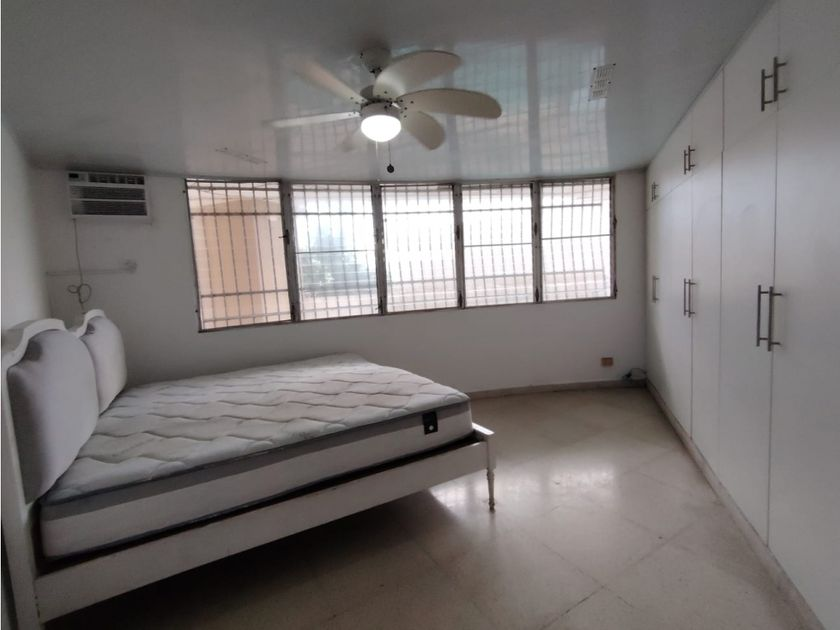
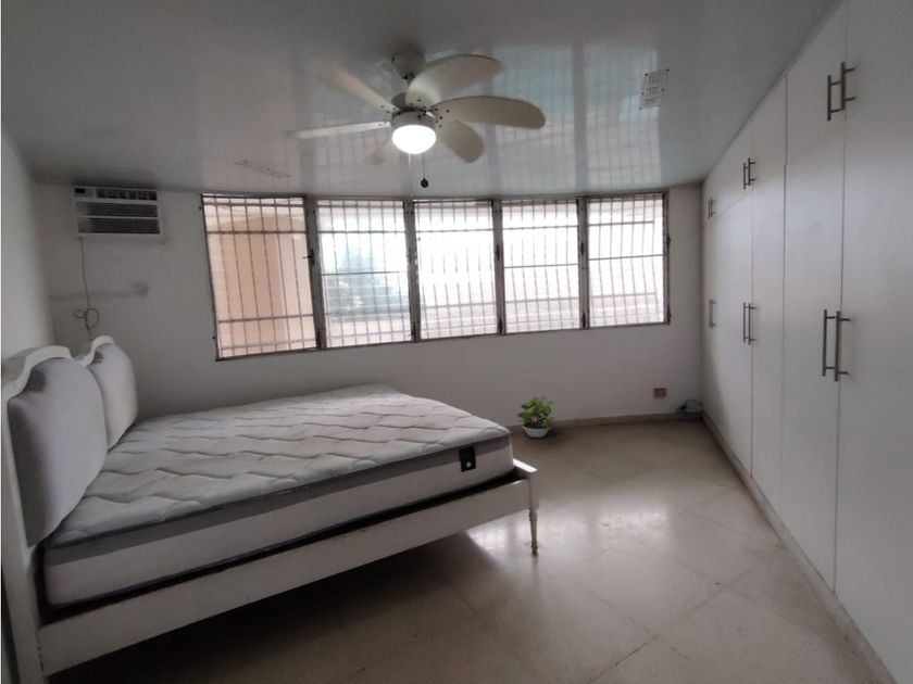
+ potted plant [516,395,555,439]
